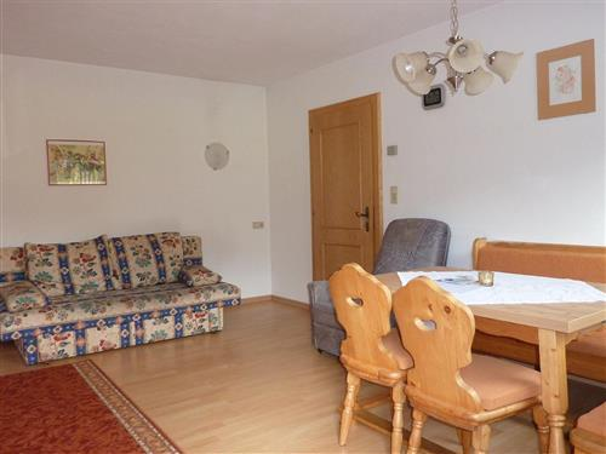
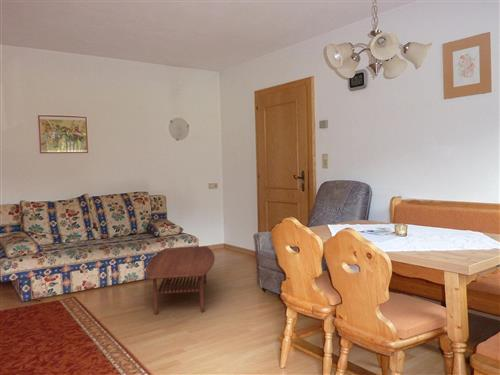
+ coffee table [144,245,216,315]
